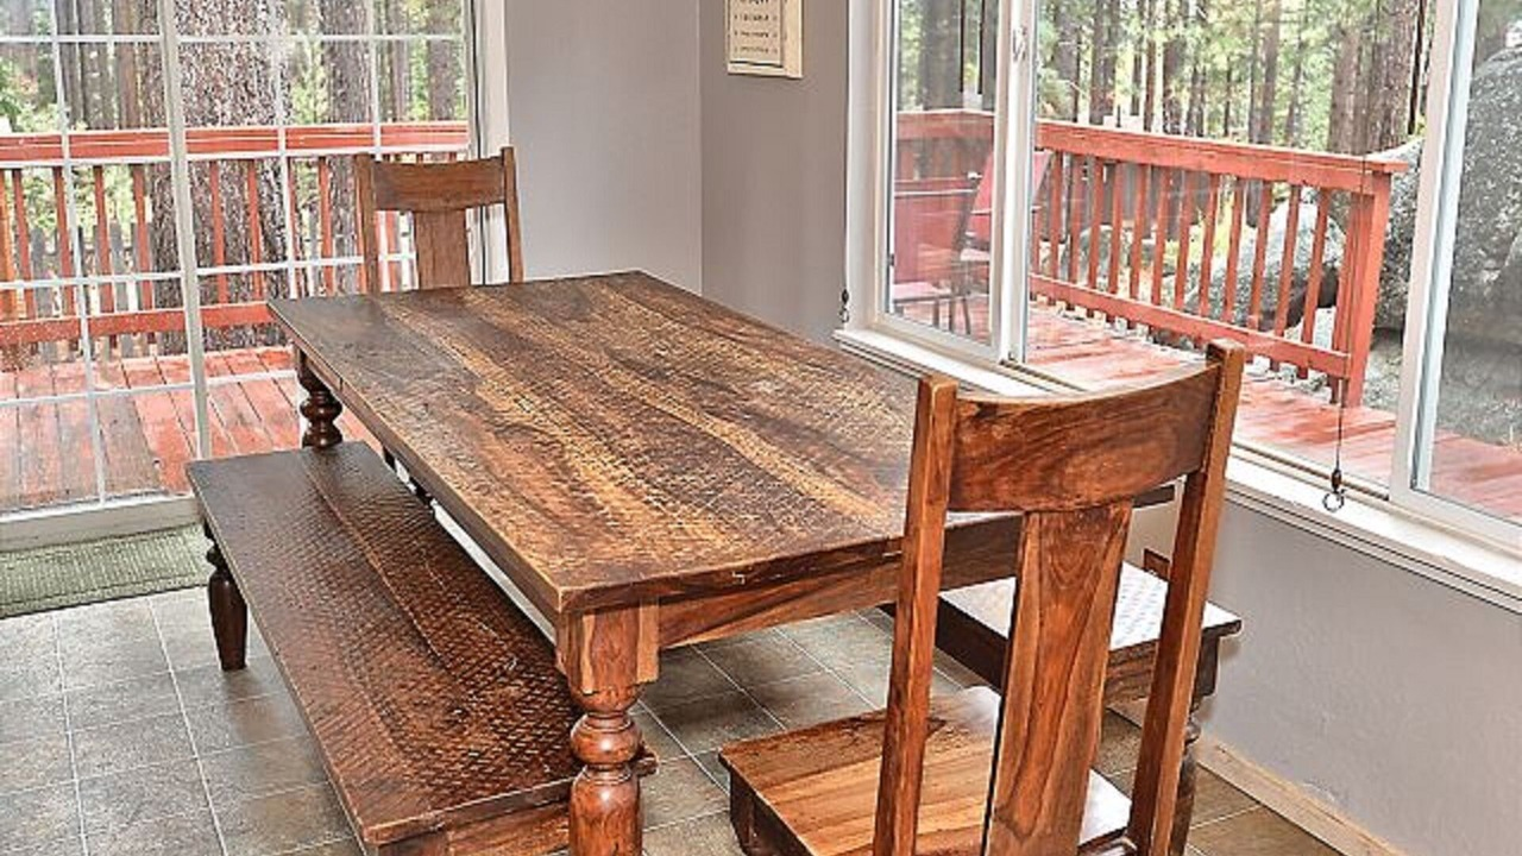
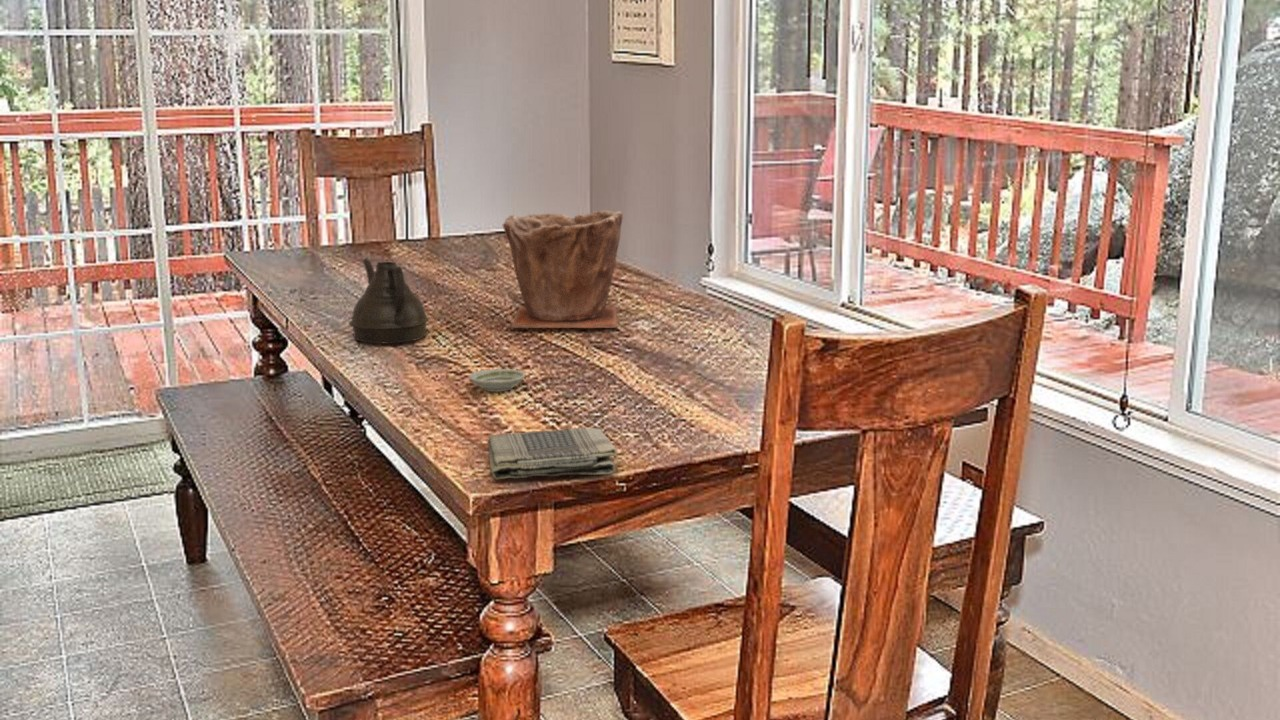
+ plant pot [502,209,624,330]
+ saucer [468,368,527,392]
+ dish towel [487,427,618,480]
+ teapot [348,258,430,345]
